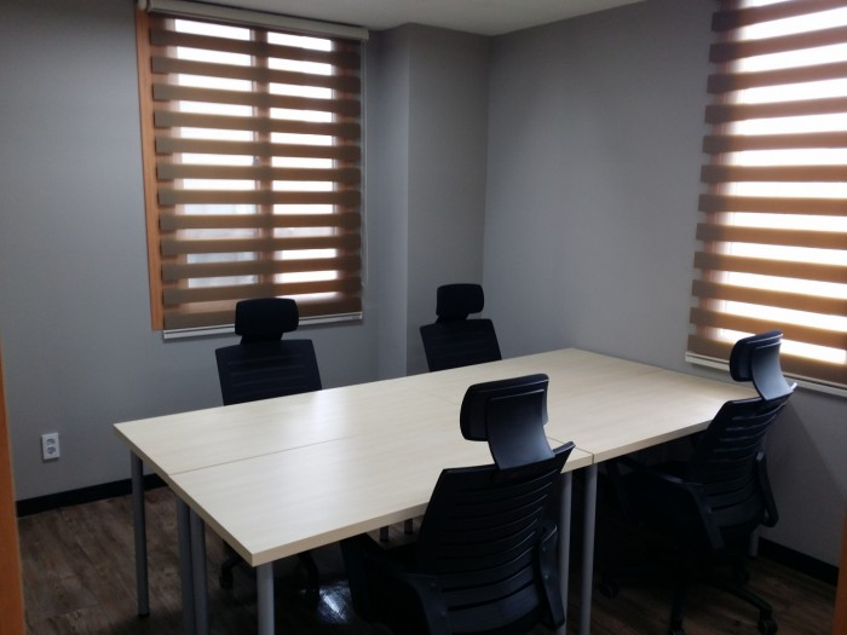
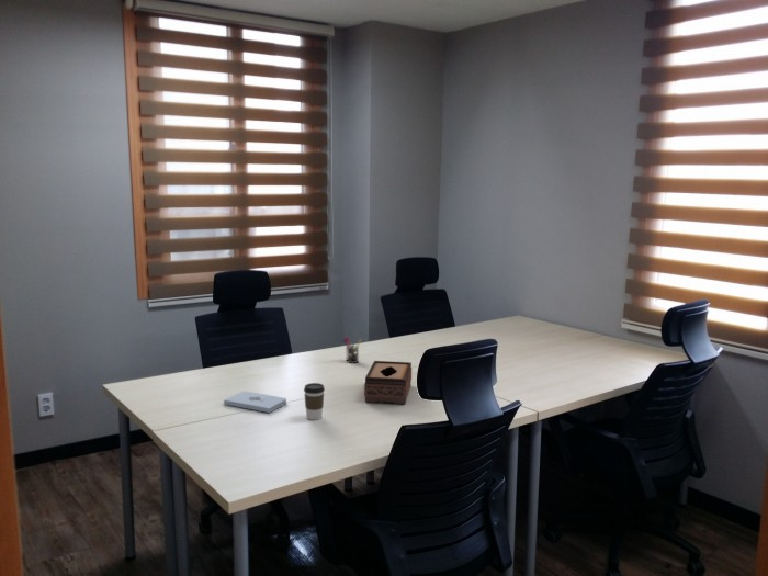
+ notepad [223,391,287,414]
+ pen holder [342,336,362,364]
+ tissue box [363,360,413,405]
+ coffee cup [303,382,326,421]
